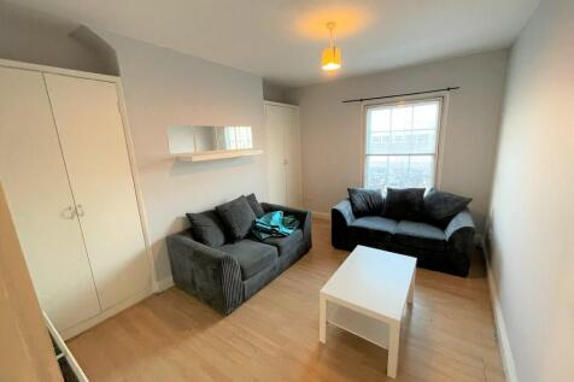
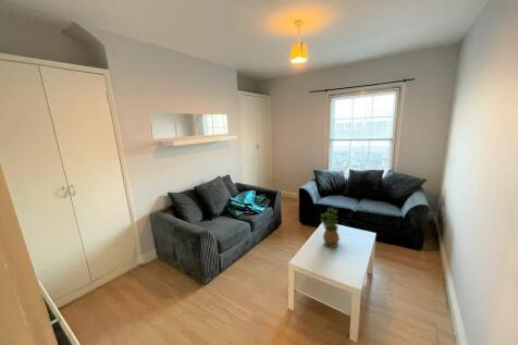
+ potted plant [319,207,341,248]
